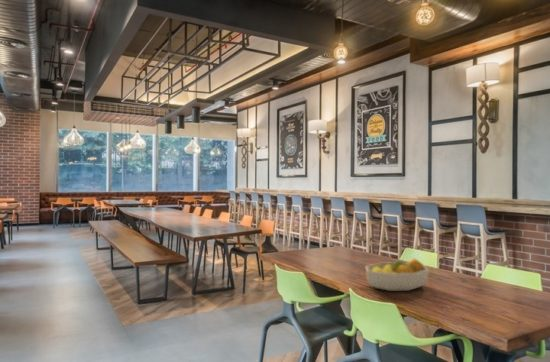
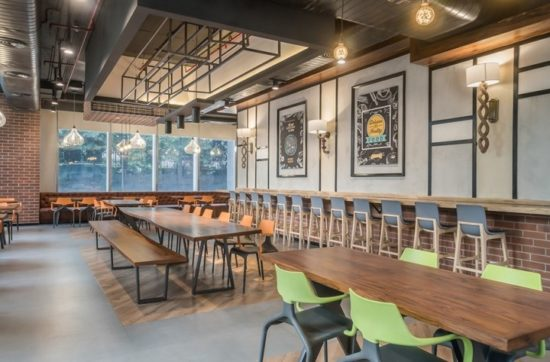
- fruit bowl [365,257,430,292]
